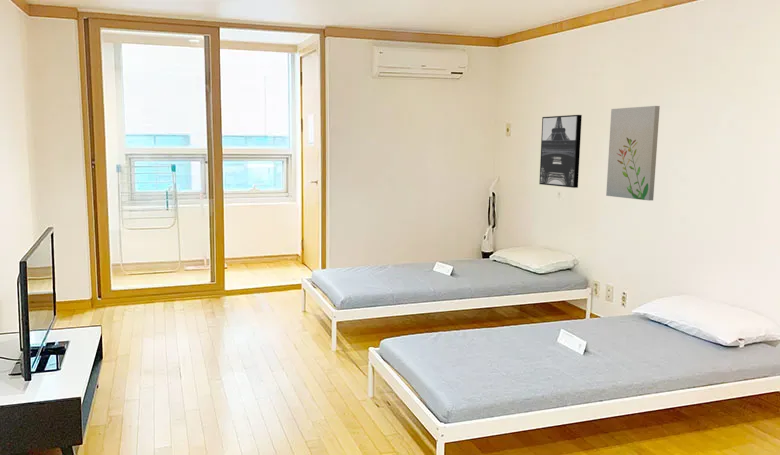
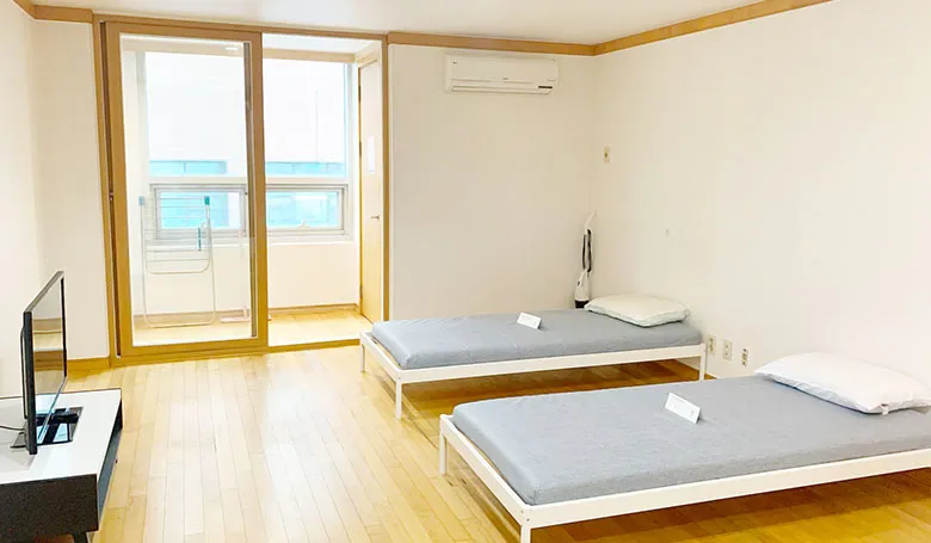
- wall art [538,114,583,189]
- wall art [605,105,661,201]
